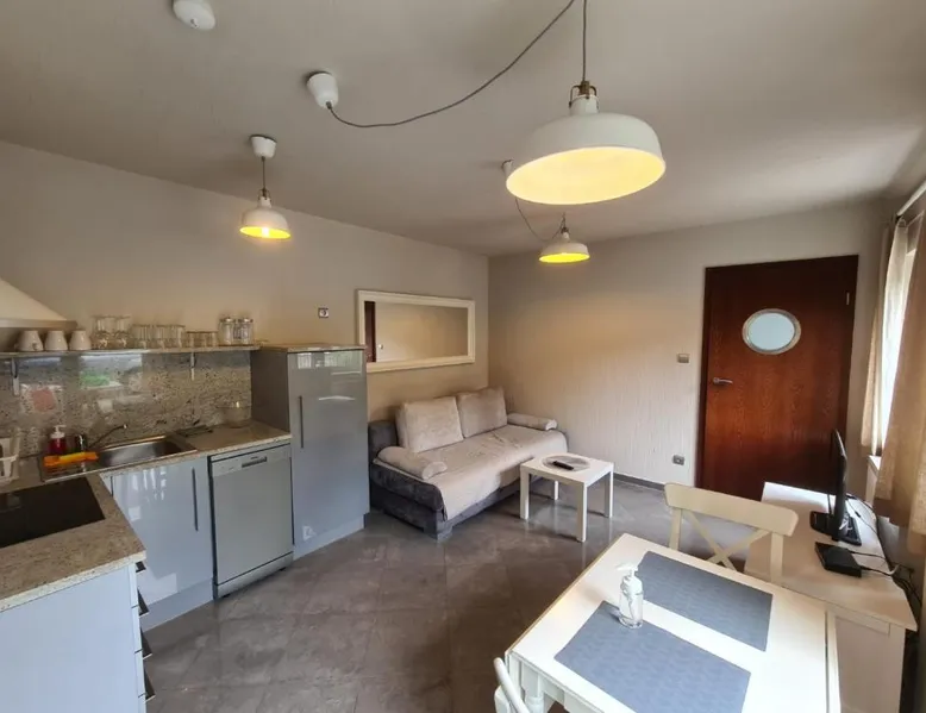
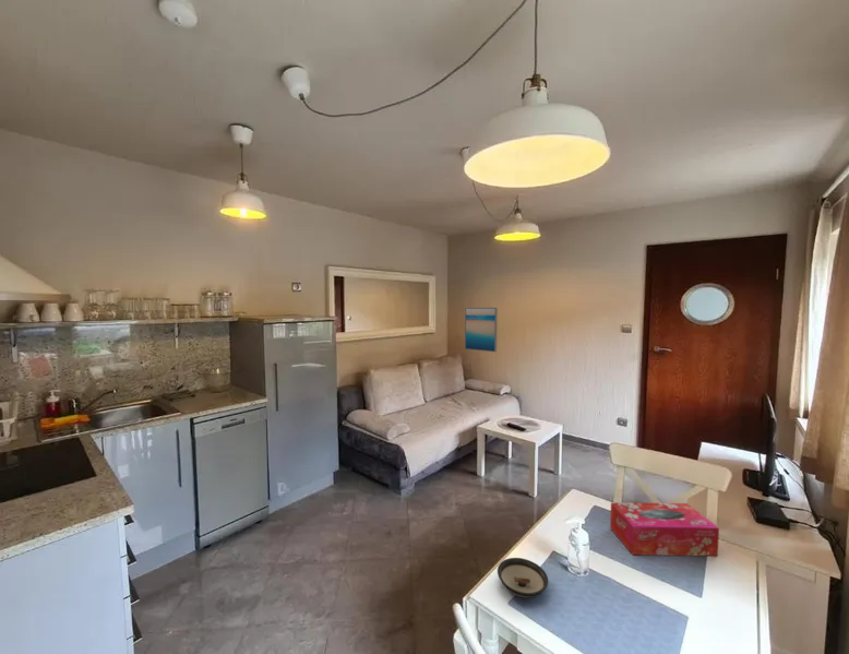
+ tissue box [609,501,720,557]
+ saucer [497,557,549,598]
+ wall art [464,307,499,353]
